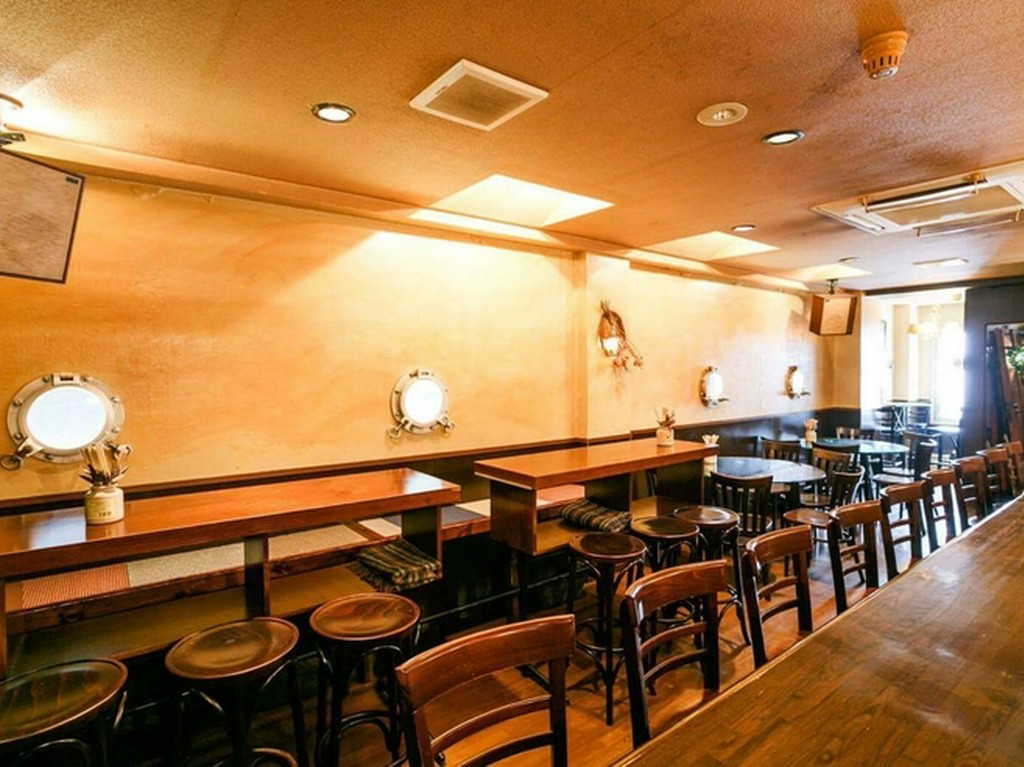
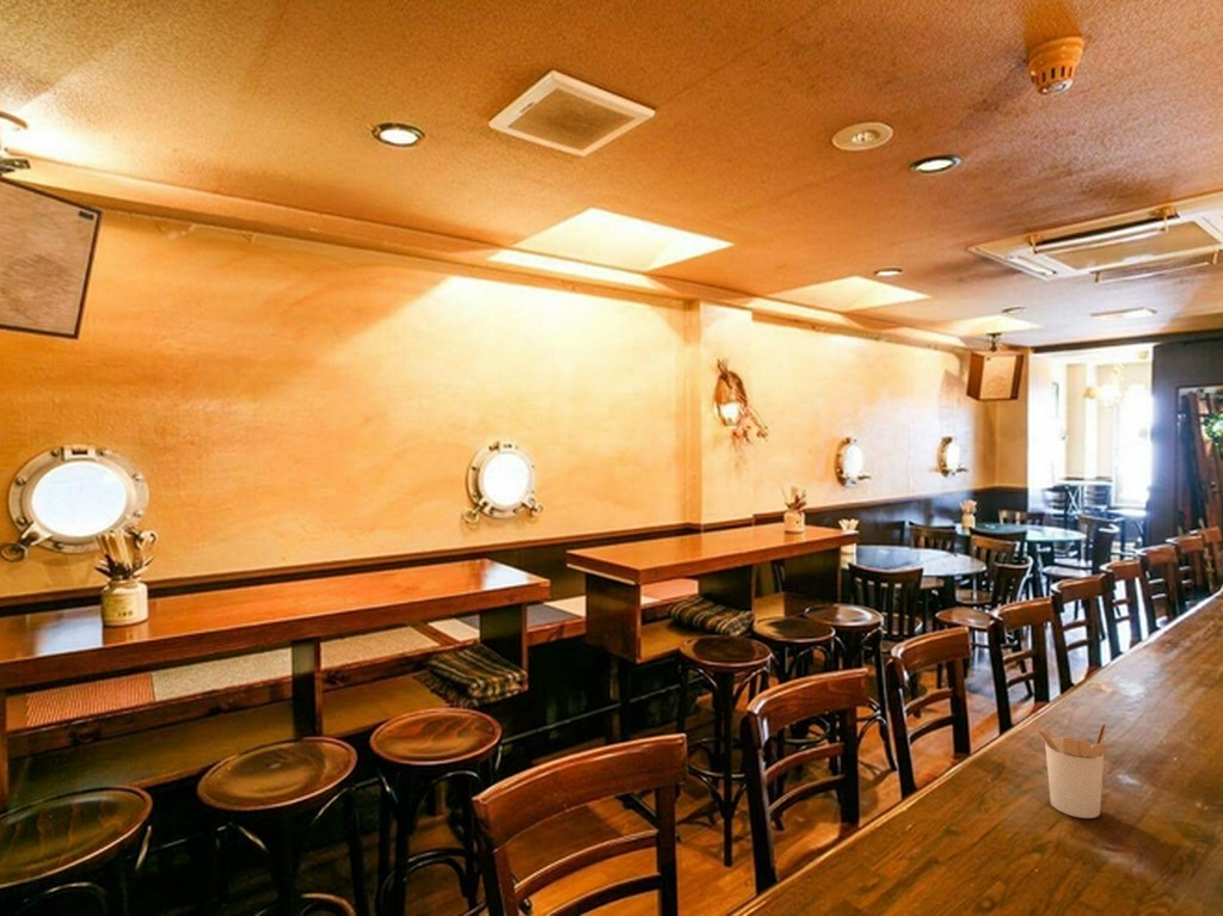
+ utensil holder [1034,721,1111,819]
